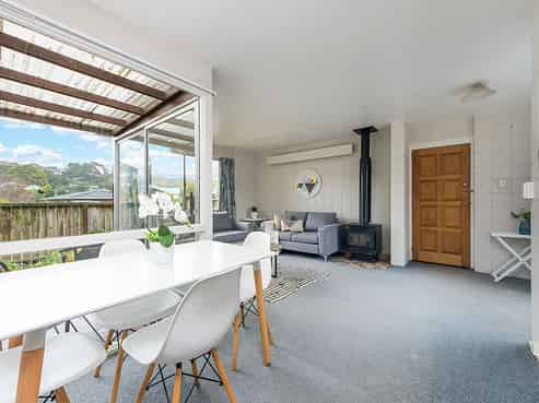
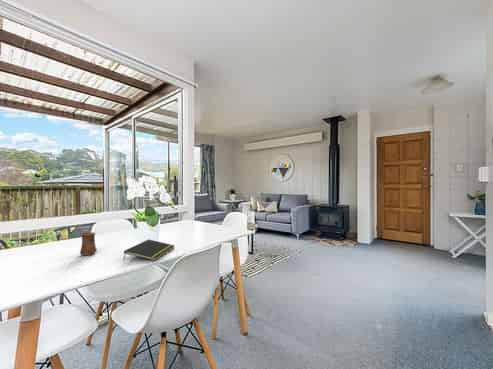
+ cup [79,231,98,257]
+ notepad [123,238,176,262]
